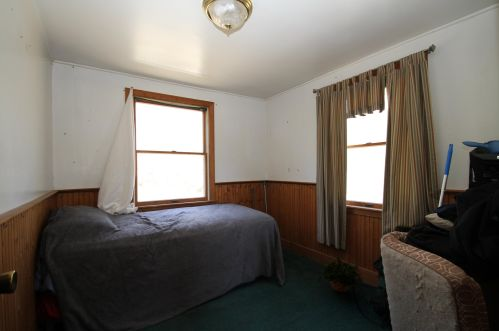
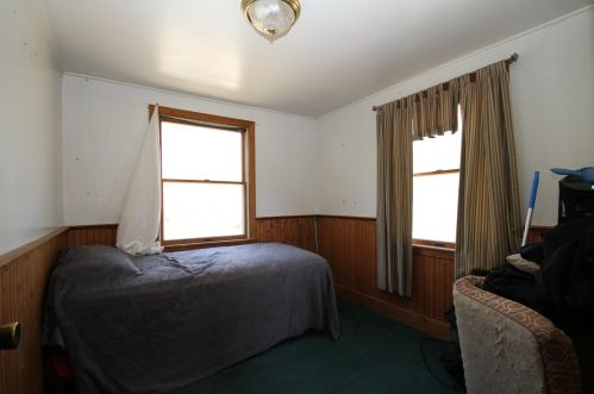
- potted plant [315,256,363,299]
